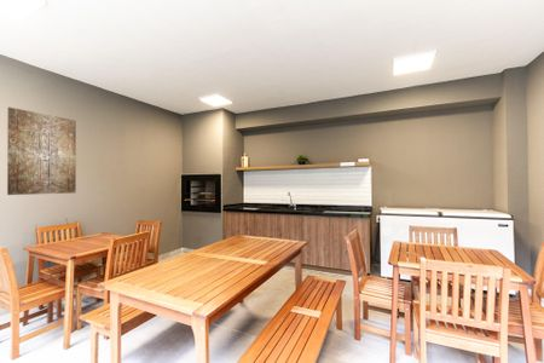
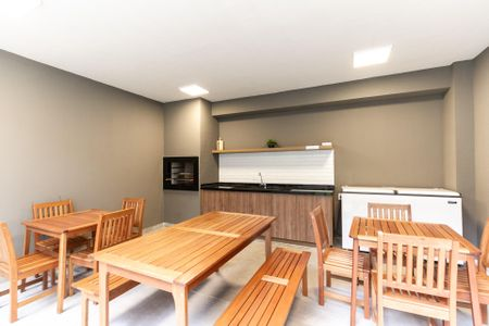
- wall art [6,106,77,196]
